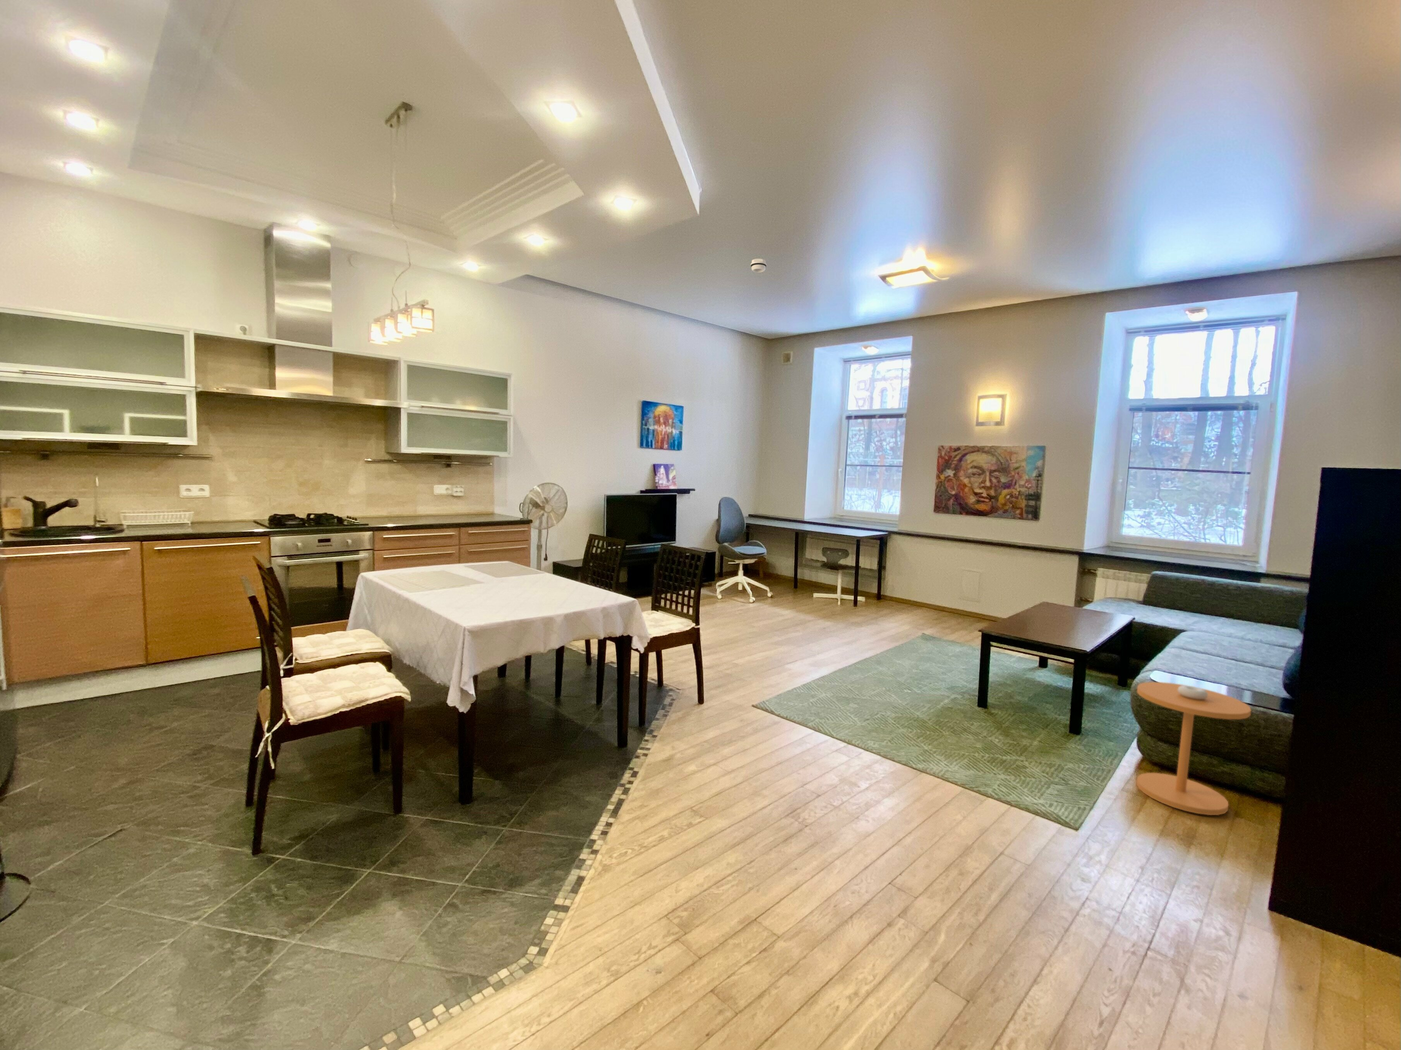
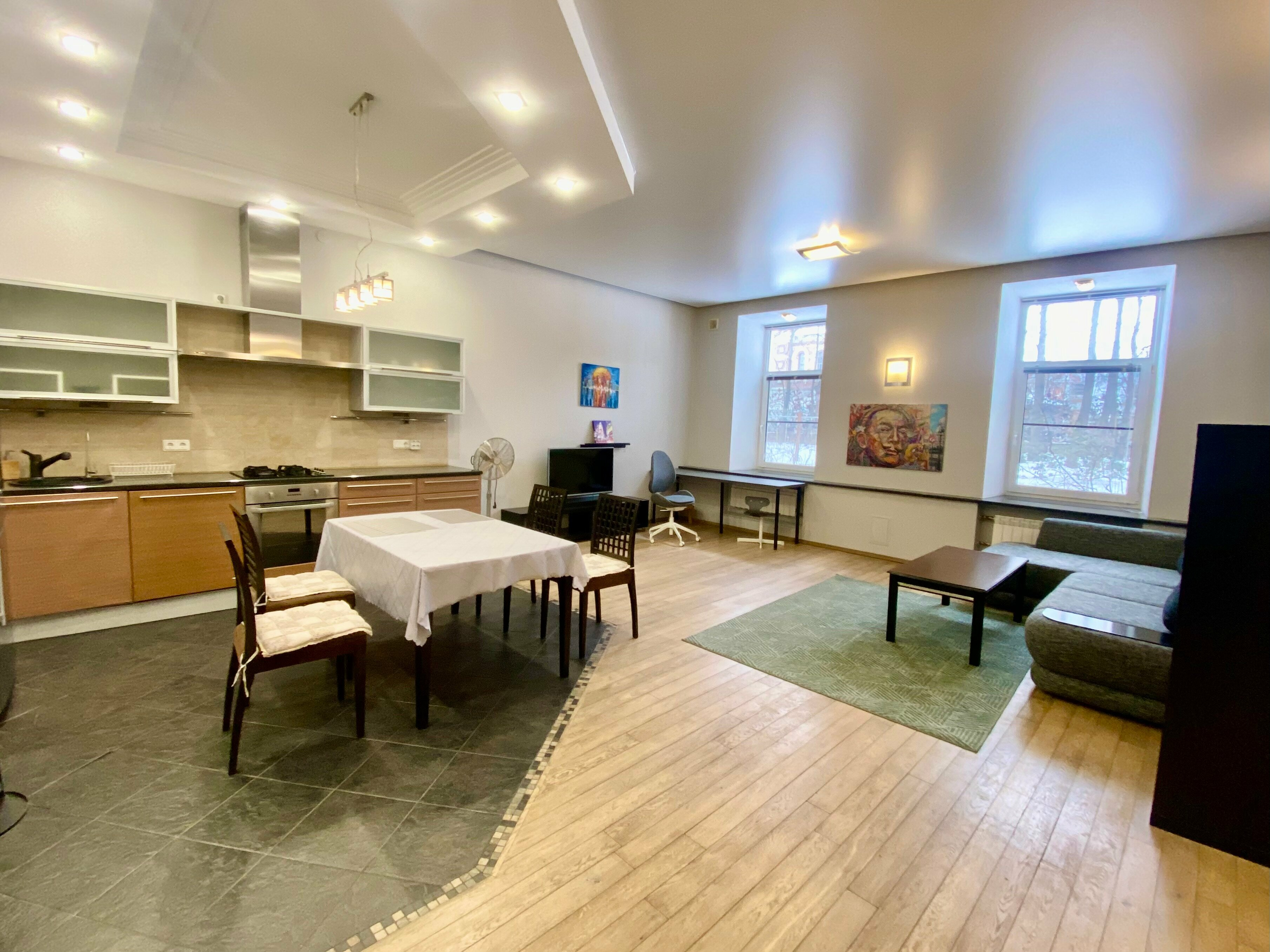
- side table [1136,682,1252,815]
- smoke detector [750,258,767,272]
